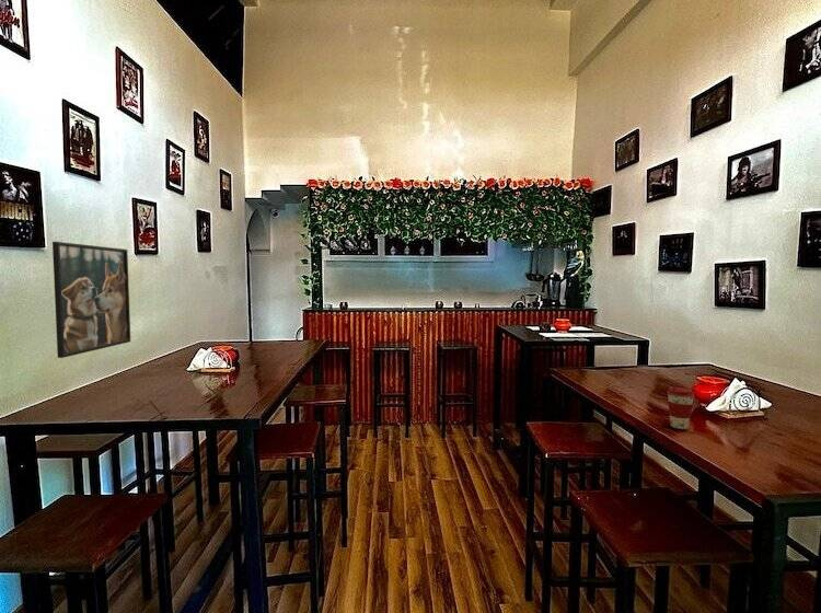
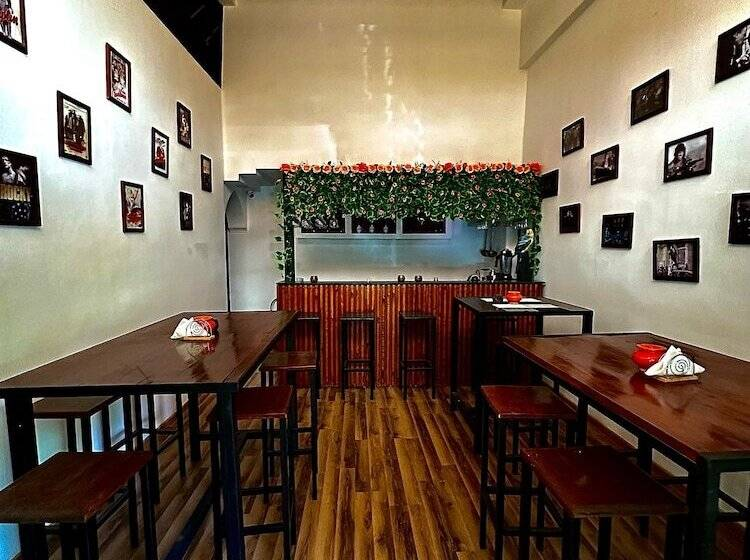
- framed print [51,241,131,359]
- coffee cup [666,386,695,430]
